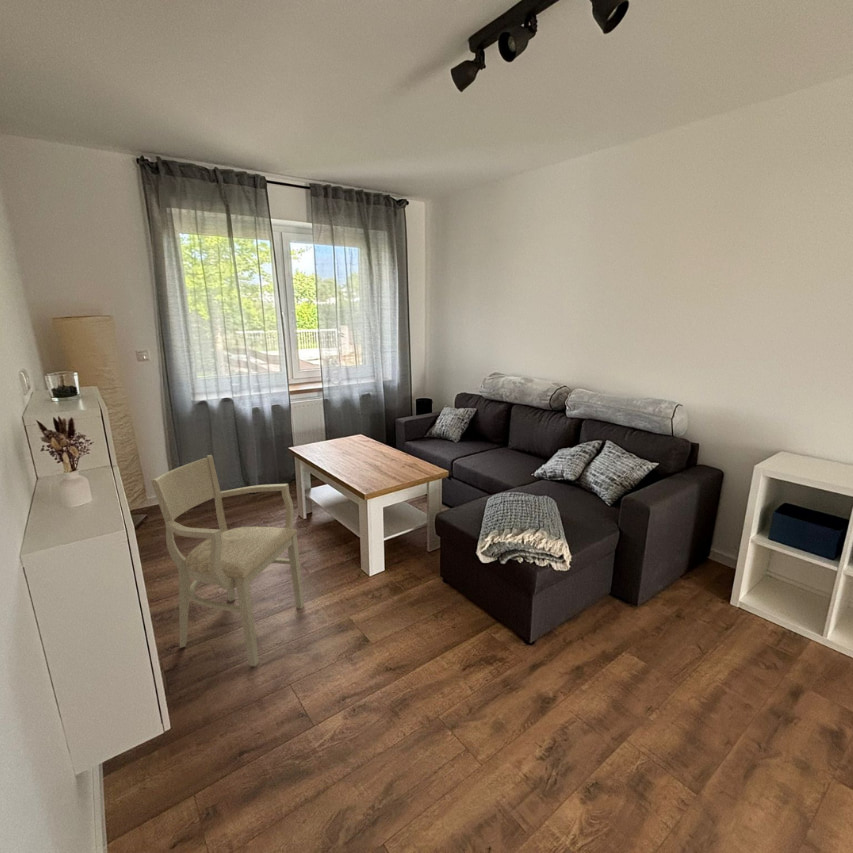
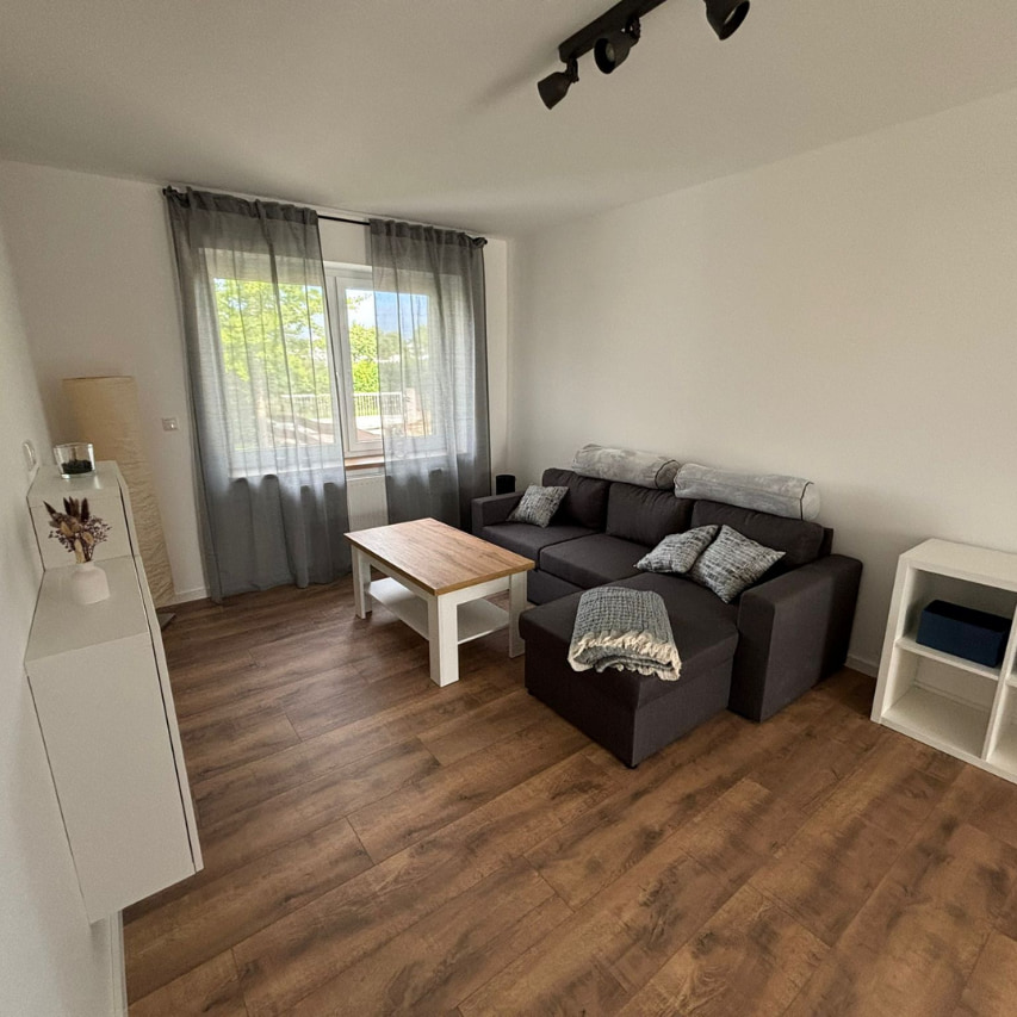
- armchair [150,454,305,667]
